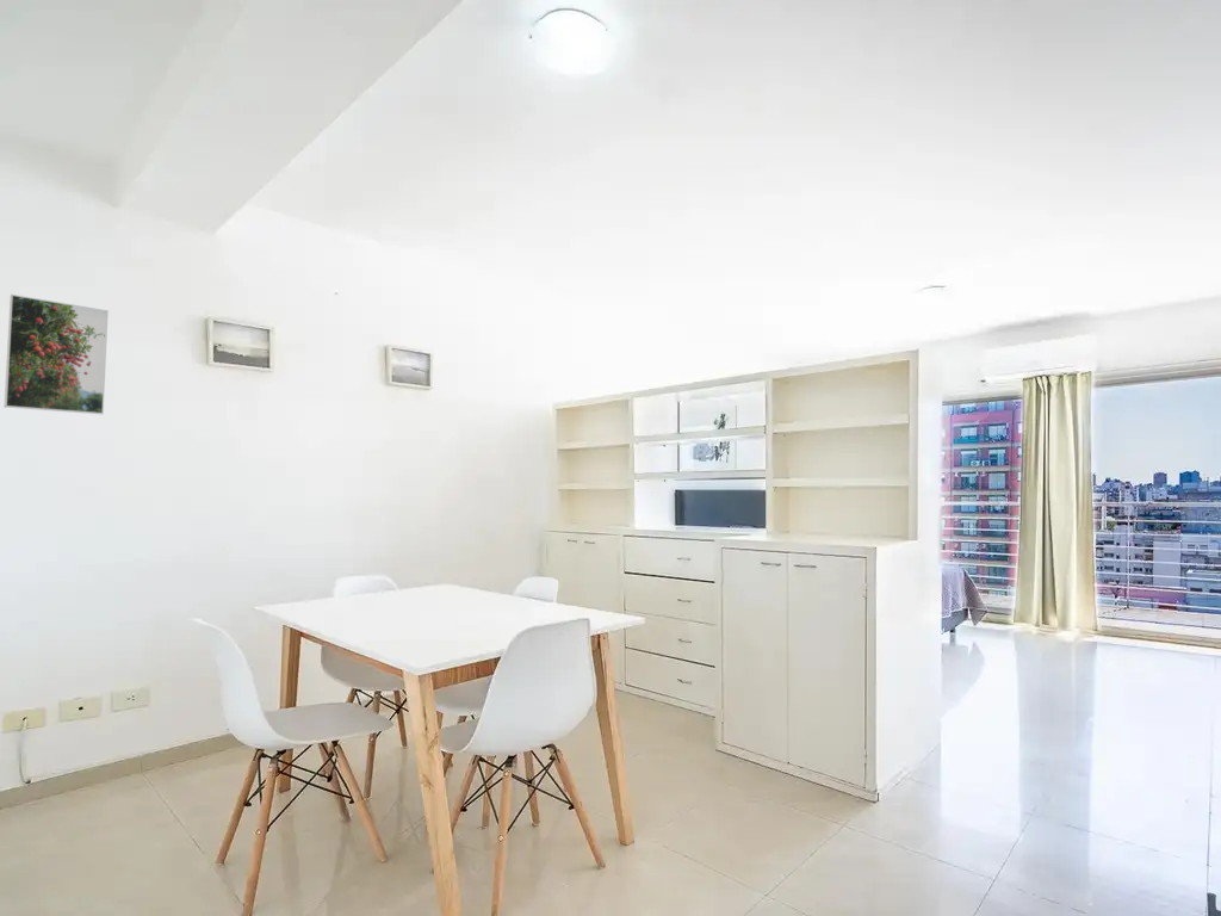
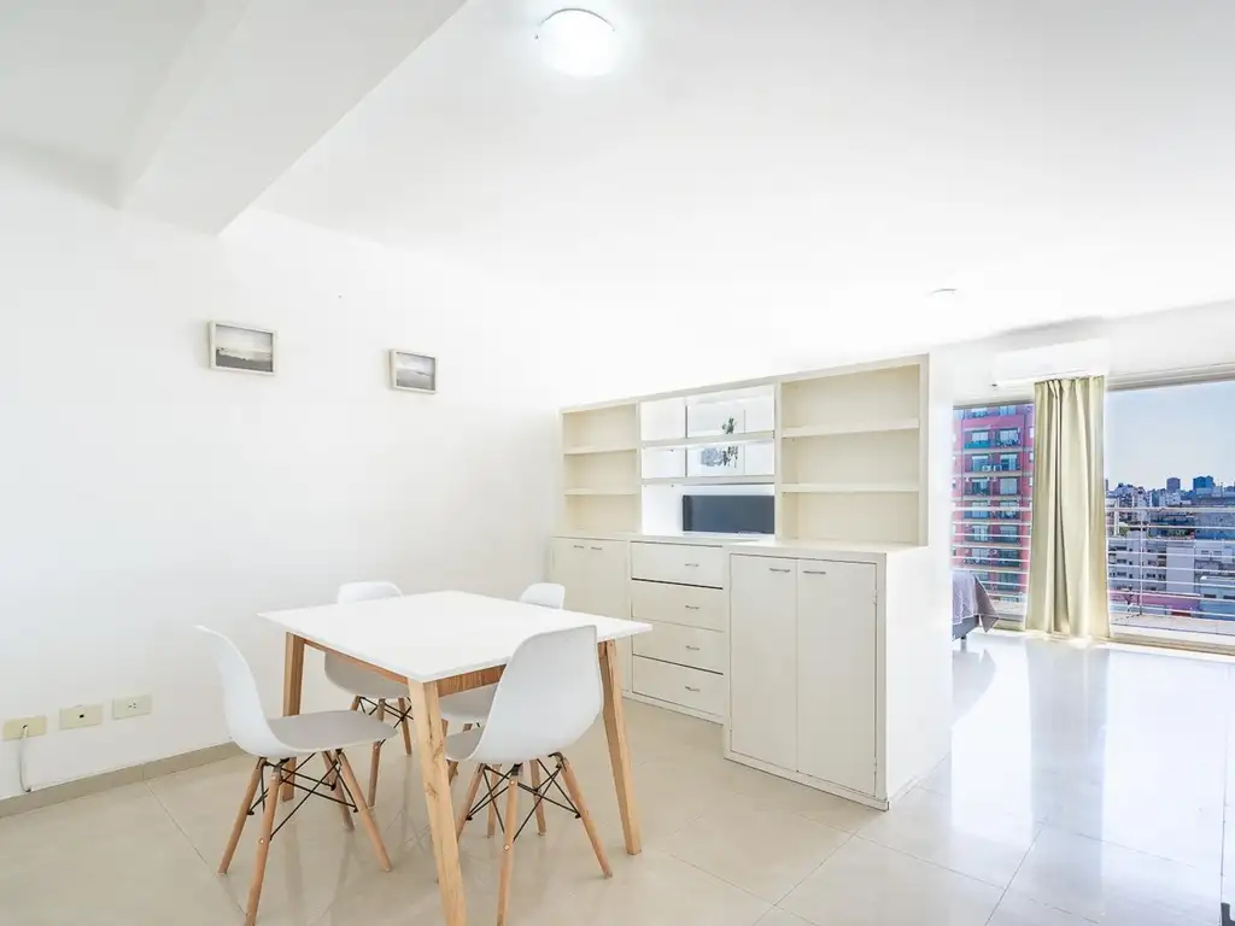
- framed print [4,293,110,415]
